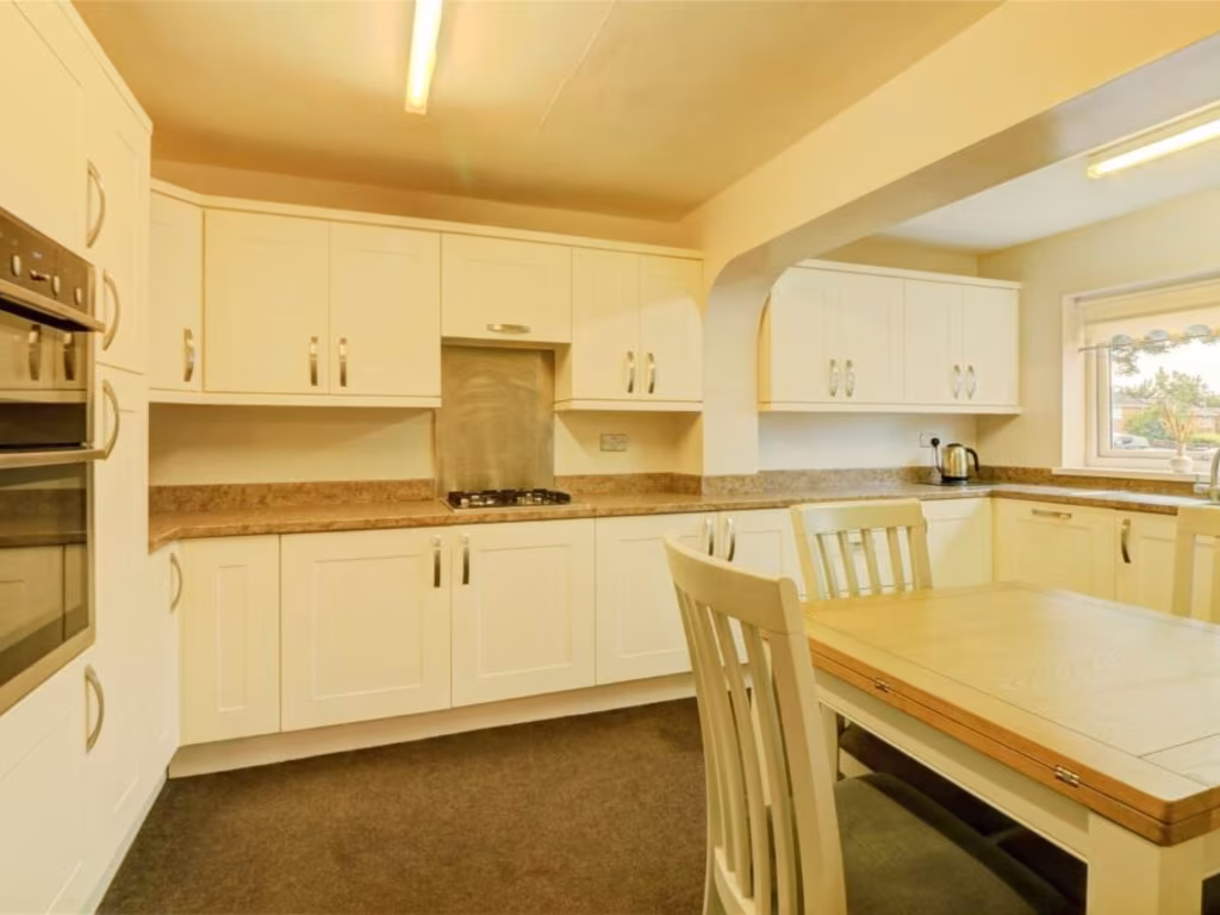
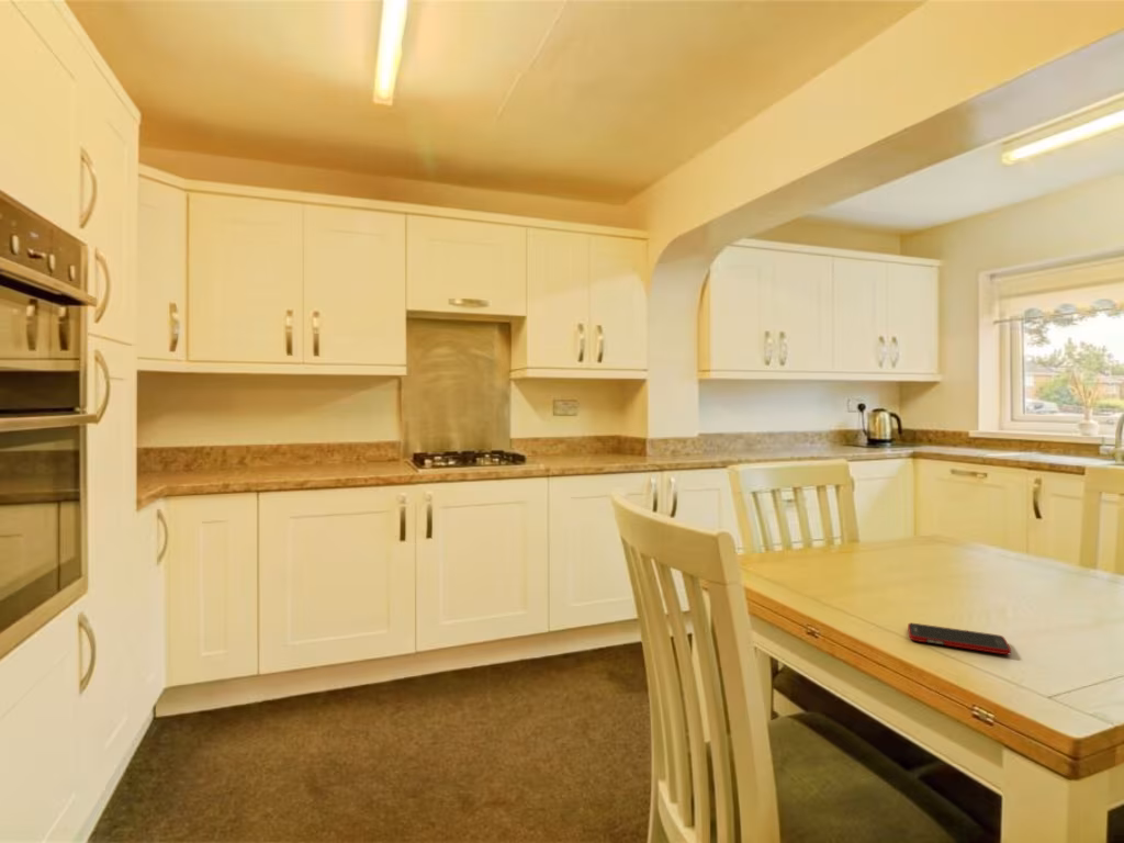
+ cell phone [907,622,1012,655]
